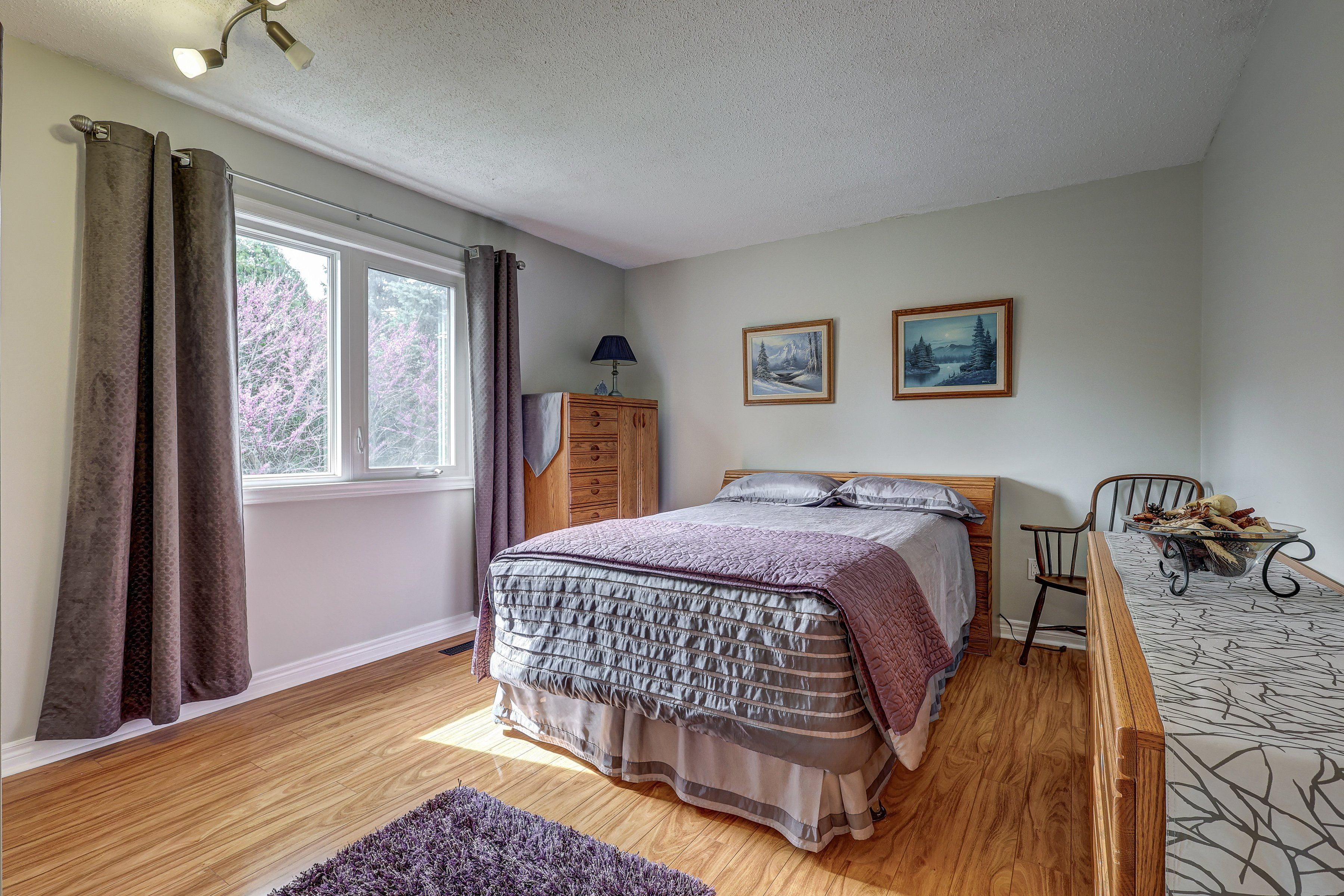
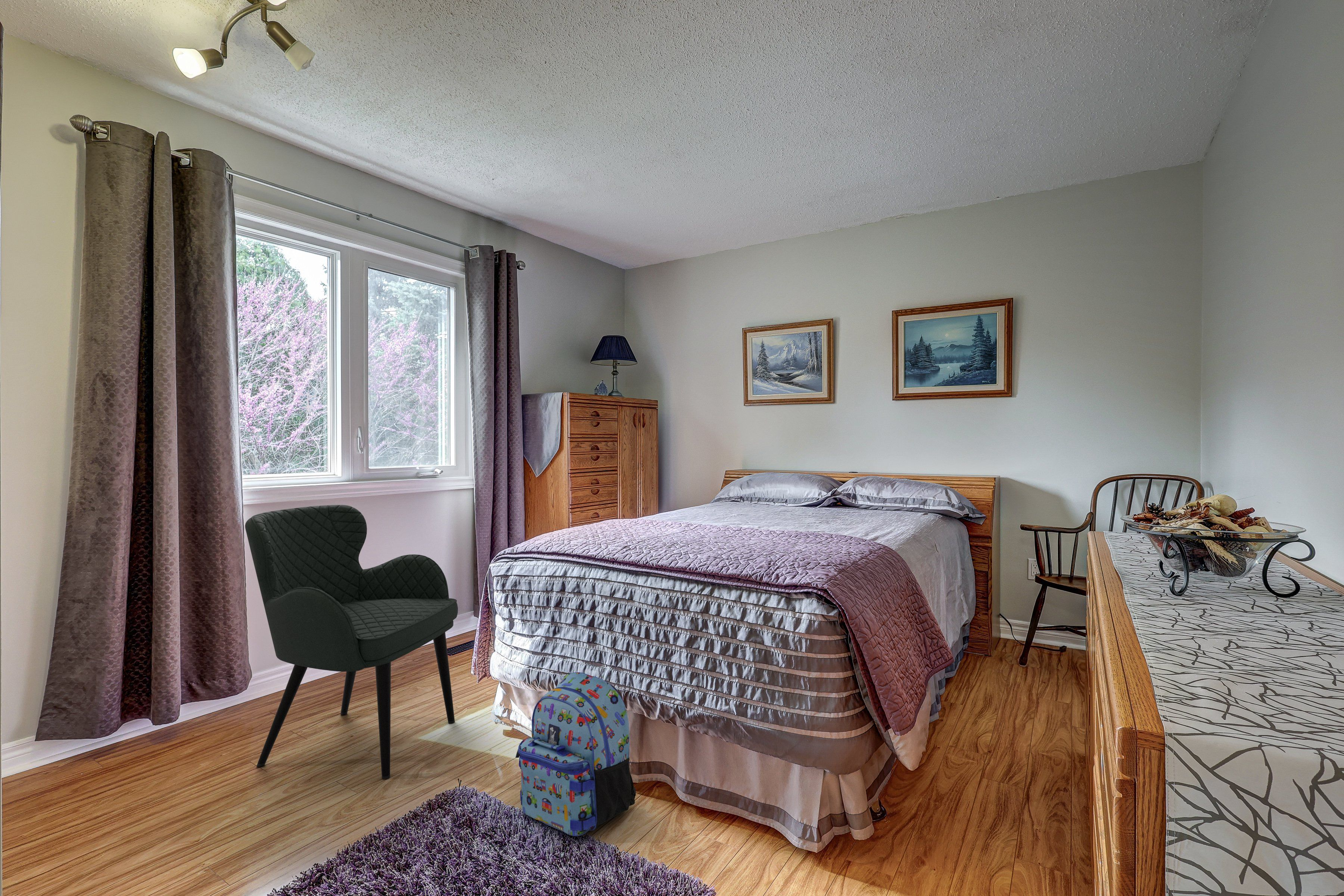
+ armchair [245,504,458,780]
+ backpack [515,672,636,837]
